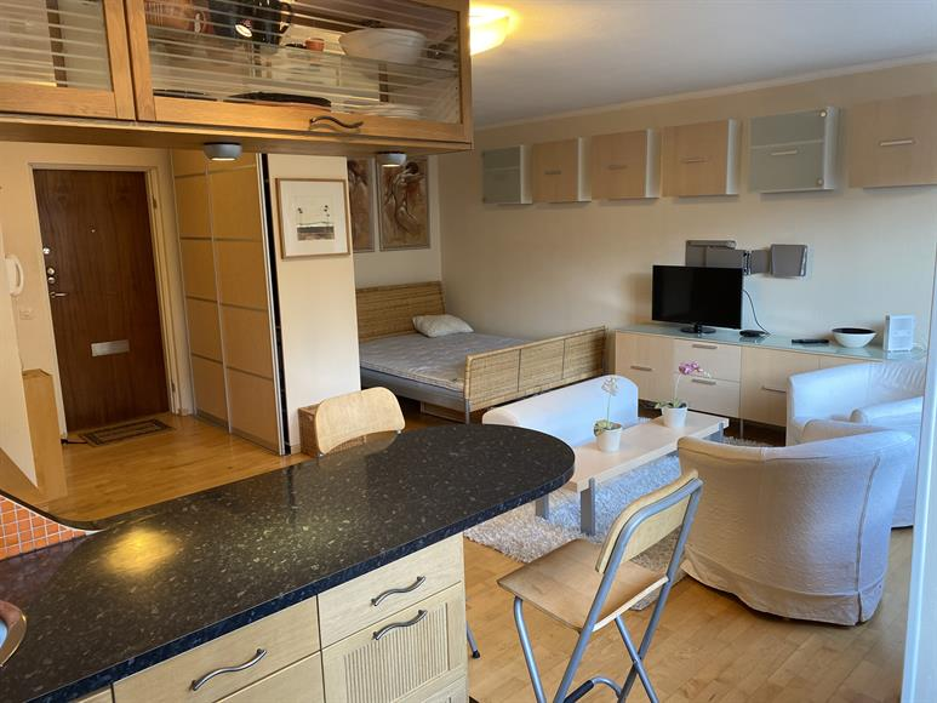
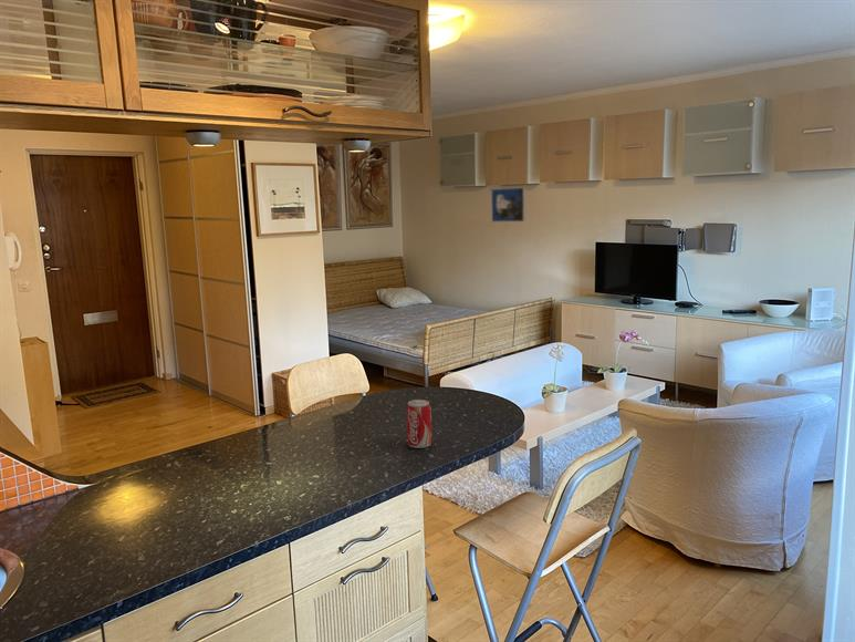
+ beverage can [406,398,432,449]
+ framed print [490,186,526,224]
